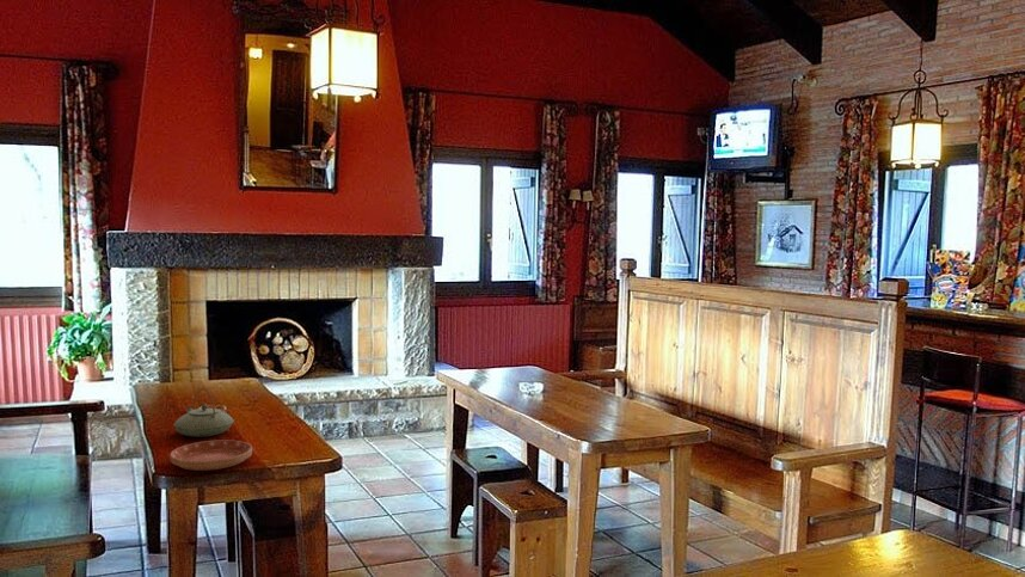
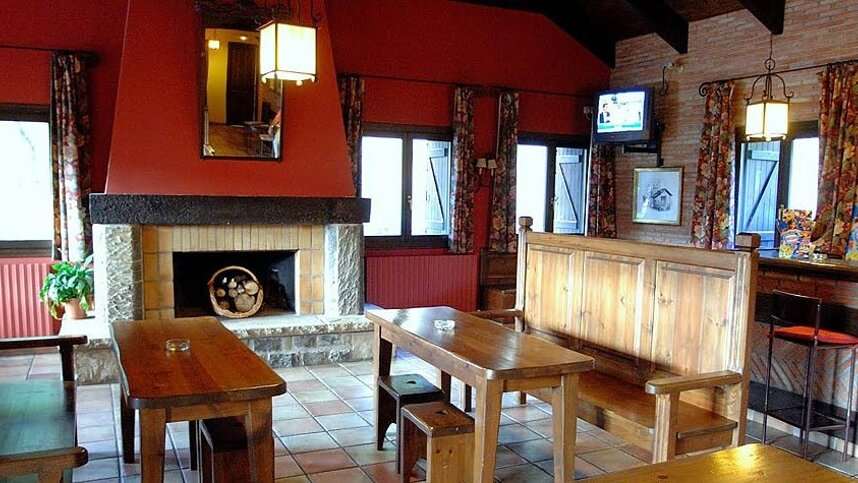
- saucer [168,438,253,472]
- teapot [173,387,234,438]
